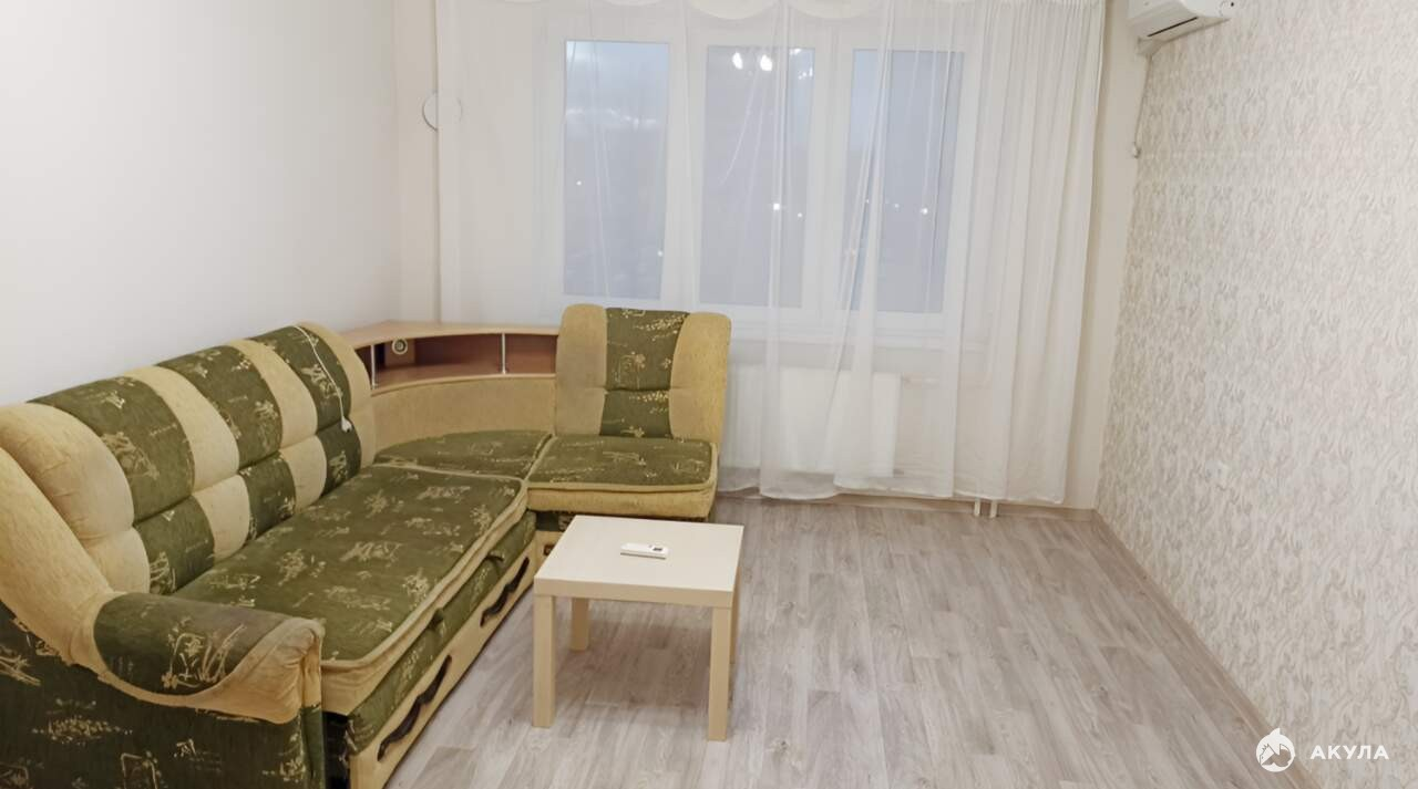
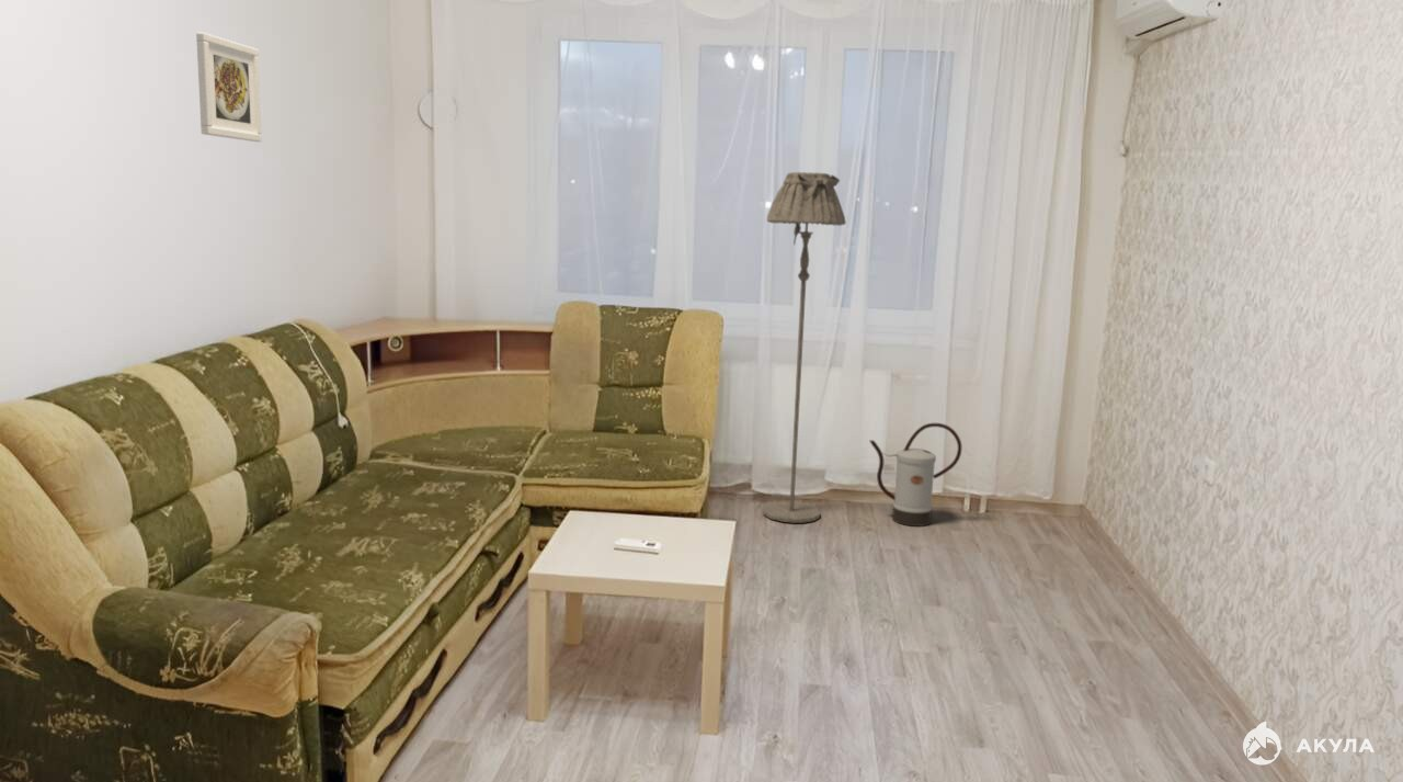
+ watering can [869,422,962,528]
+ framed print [195,32,263,143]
+ floor lamp [762,171,847,524]
